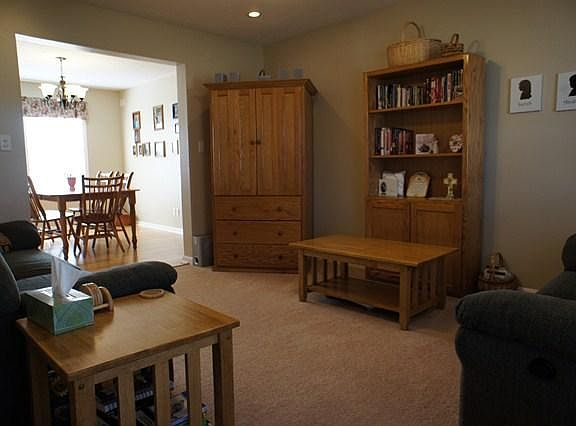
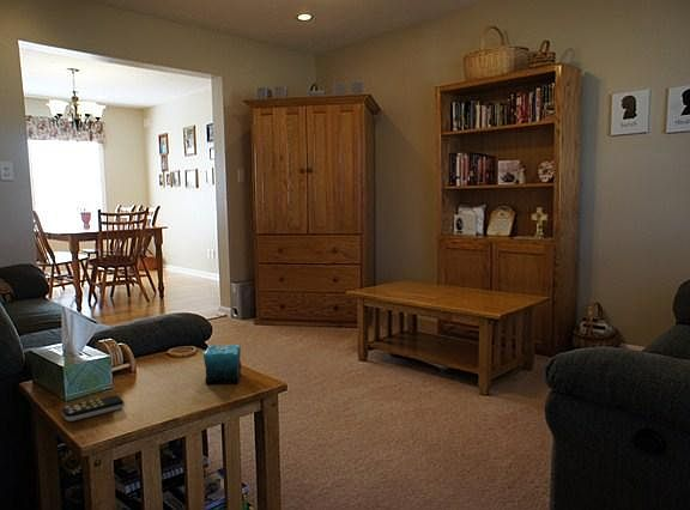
+ remote control [61,394,125,423]
+ candle [202,344,242,385]
